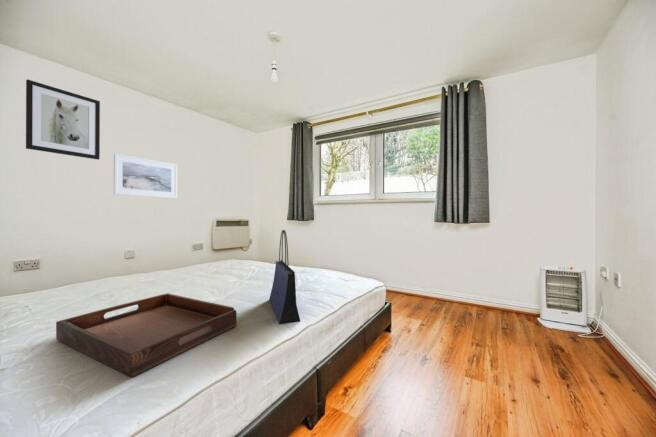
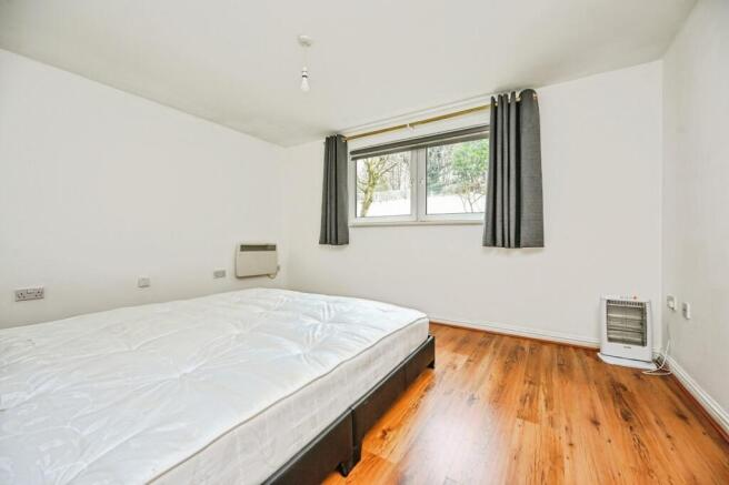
- wall art [25,78,101,161]
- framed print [113,153,178,199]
- serving tray [55,292,238,378]
- tote bag [268,229,301,325]
